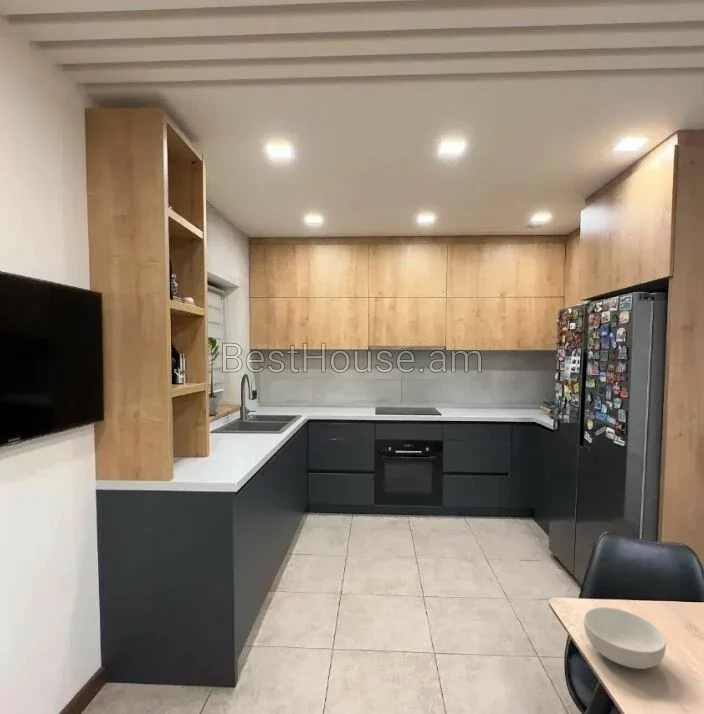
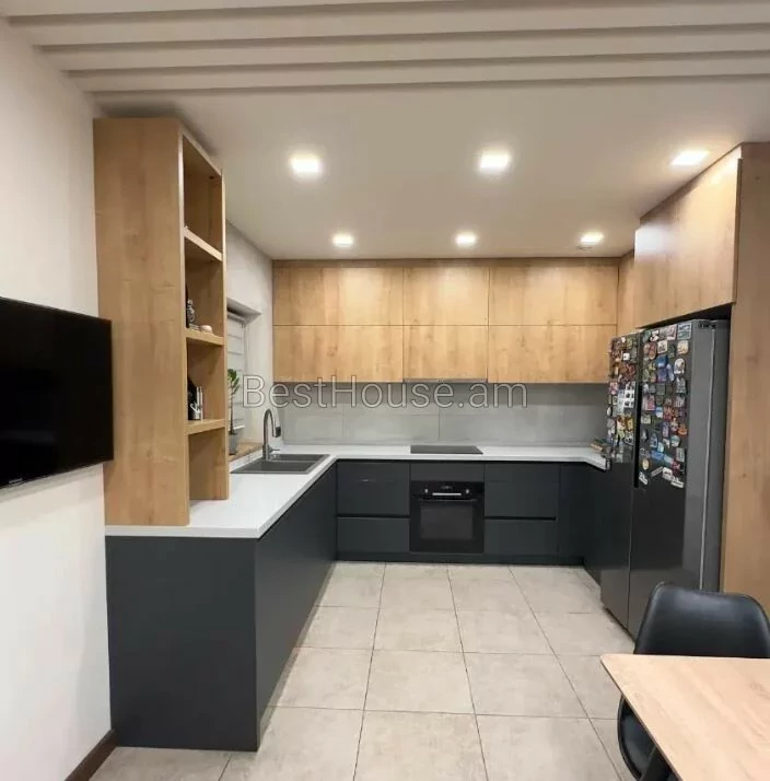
- cereal bowl [583,606,667,670]
